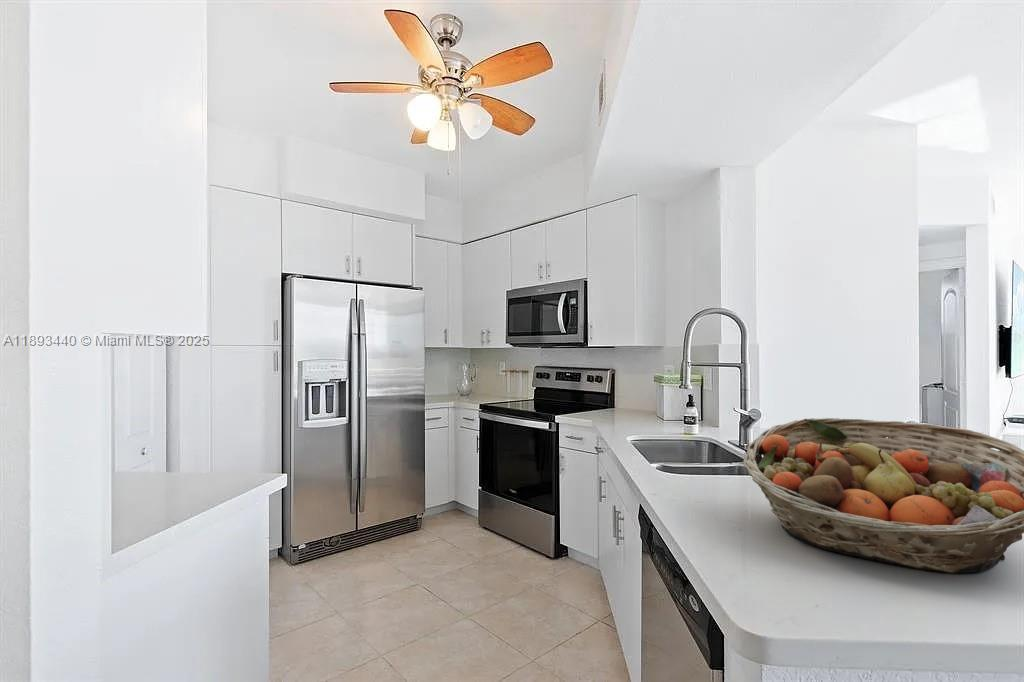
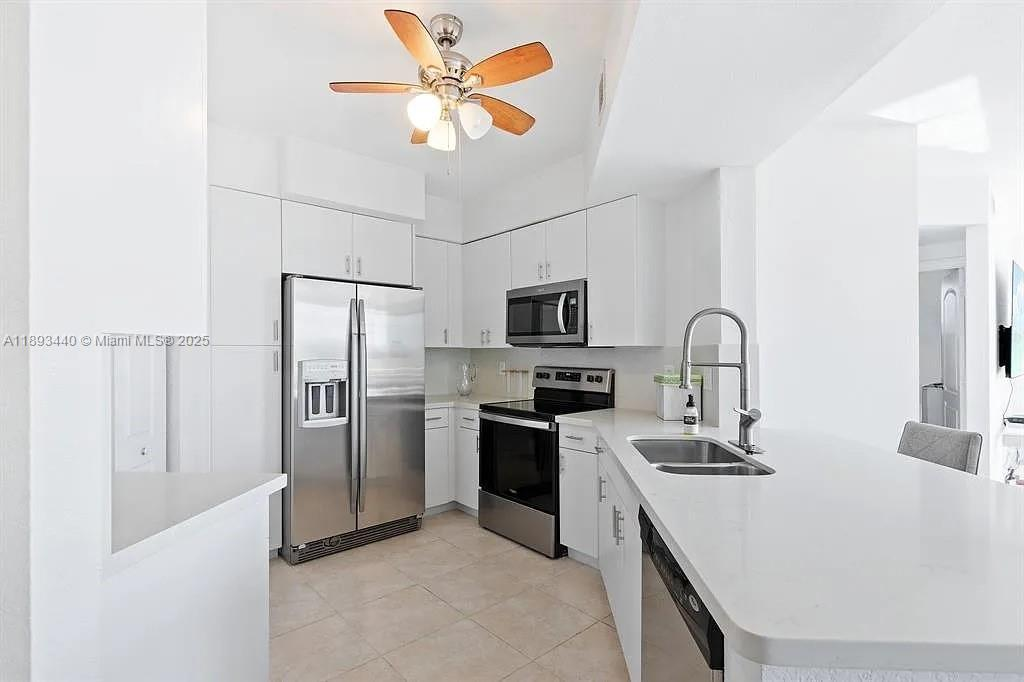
- fruit basket [742,417,1024,574]
